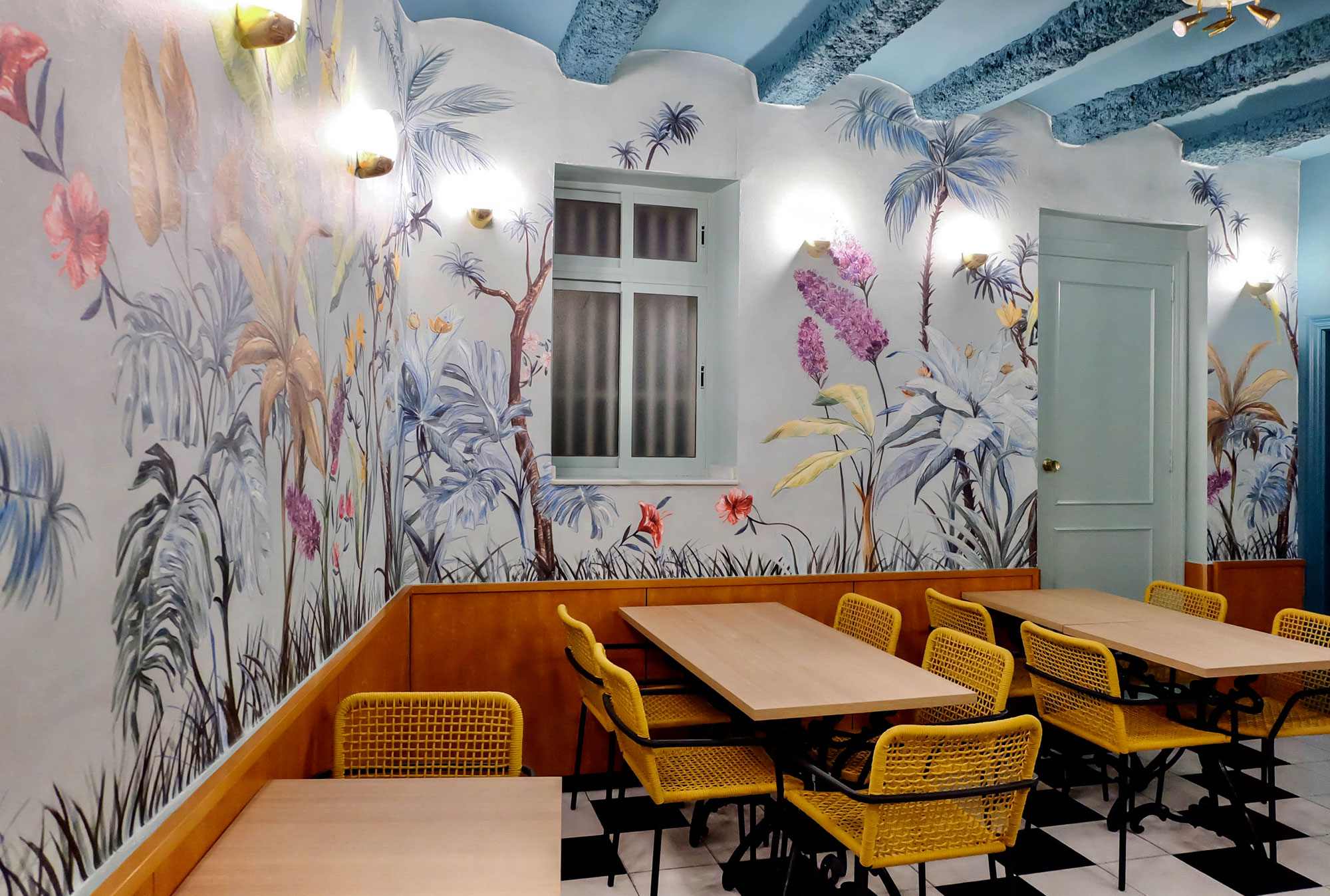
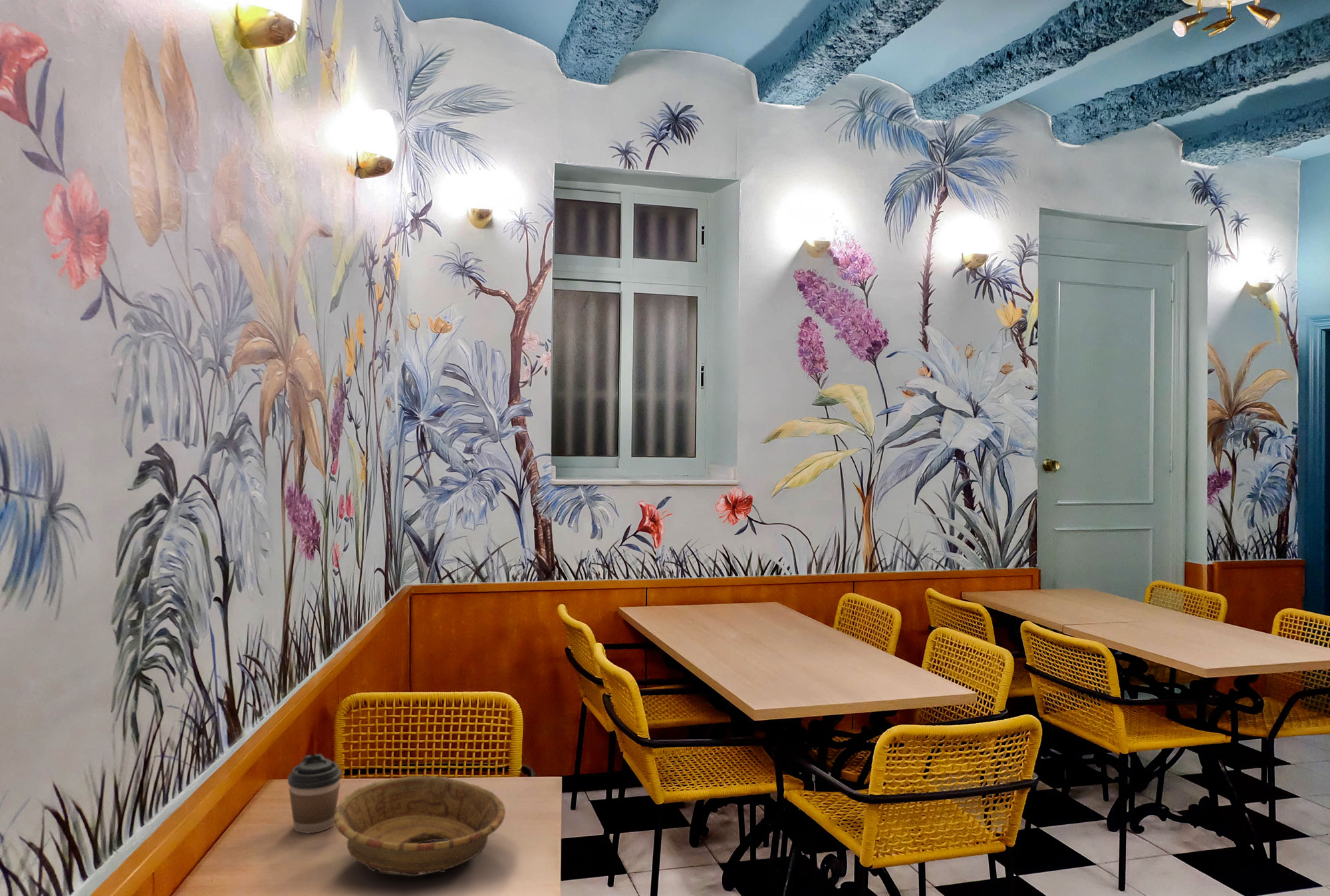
+ decorative bowl [334,776,506,878]
+ coffee cup [287,753,342,834]
